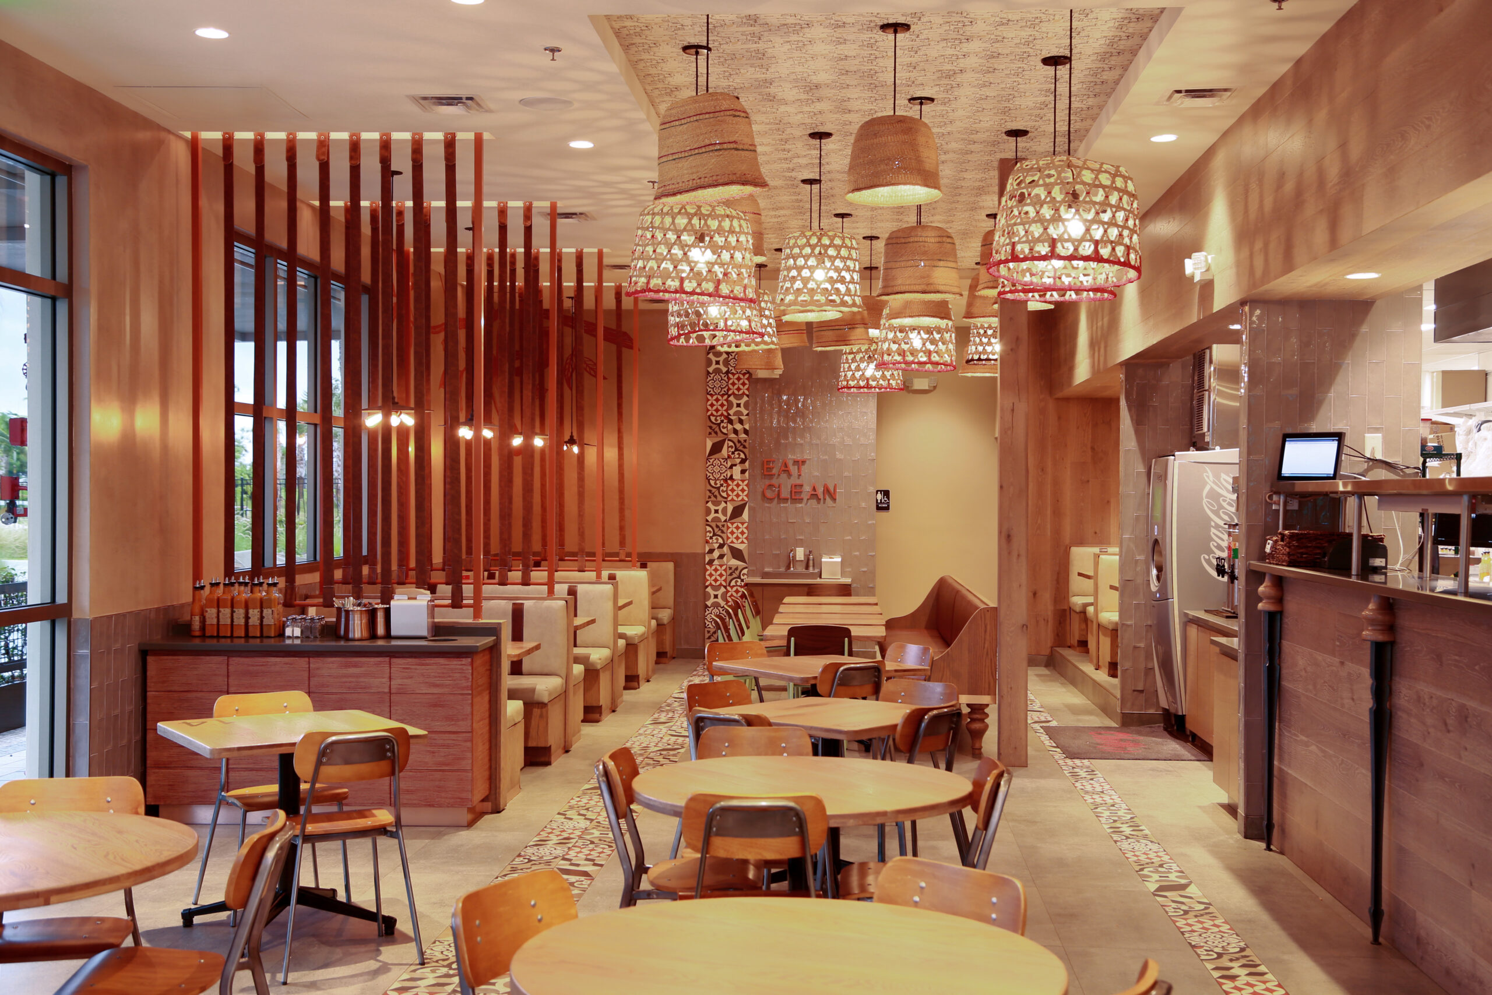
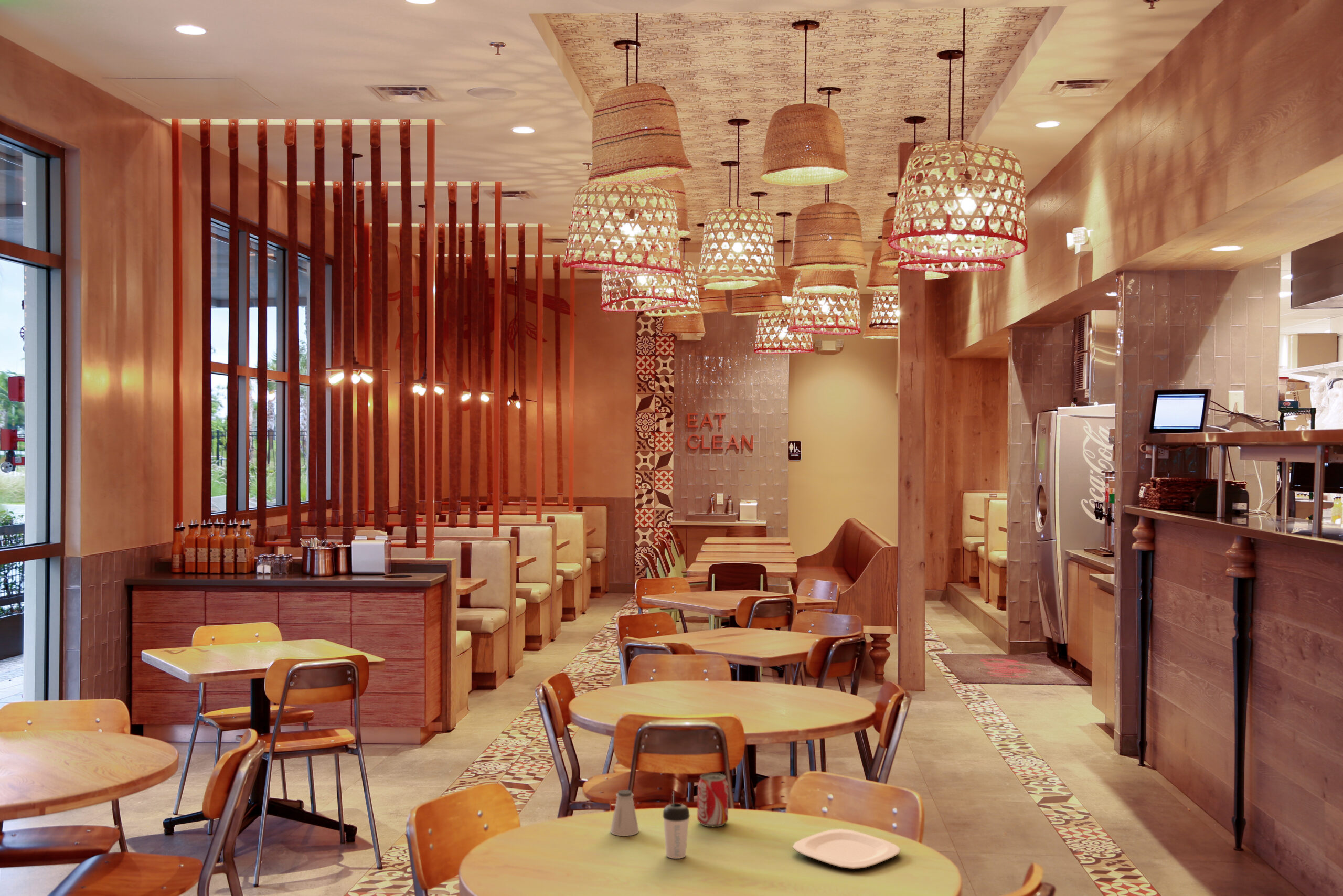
+ saltshaker [610,789,639,837]
+ beverage cup [663,790,690,859]
+ beverage can [697,772,729,827]
+ plate [792,828,901,870]
